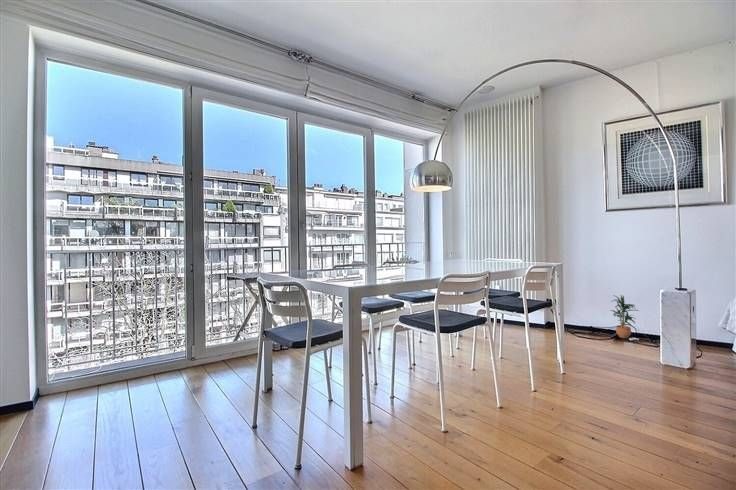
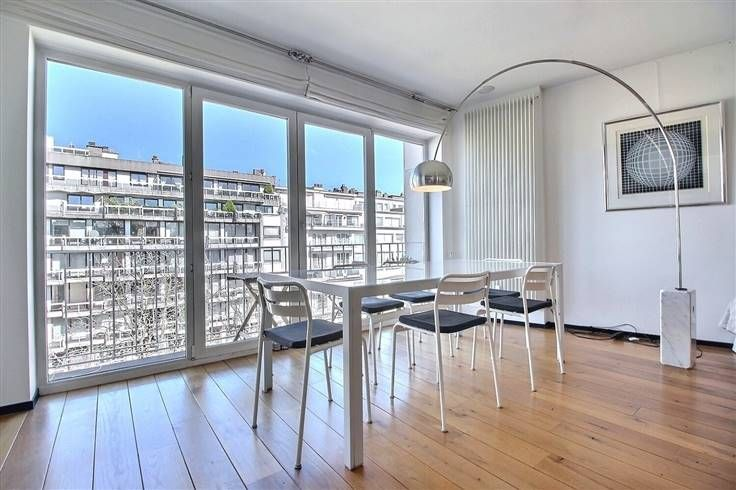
- potted plant [609,294,640,339]
